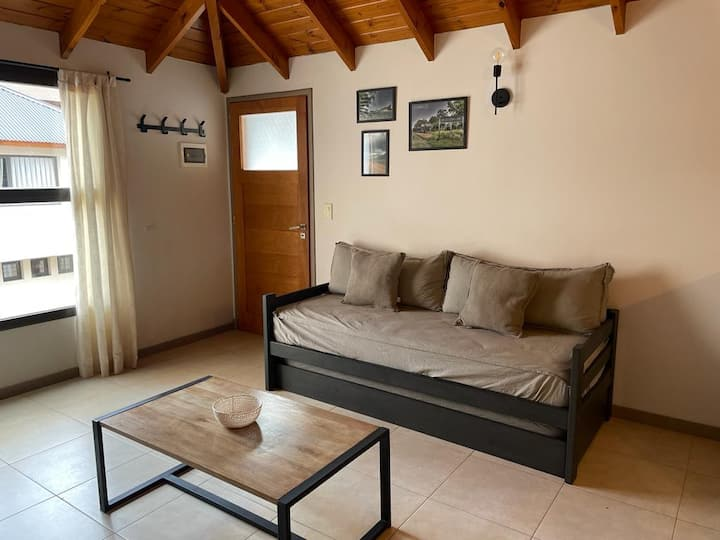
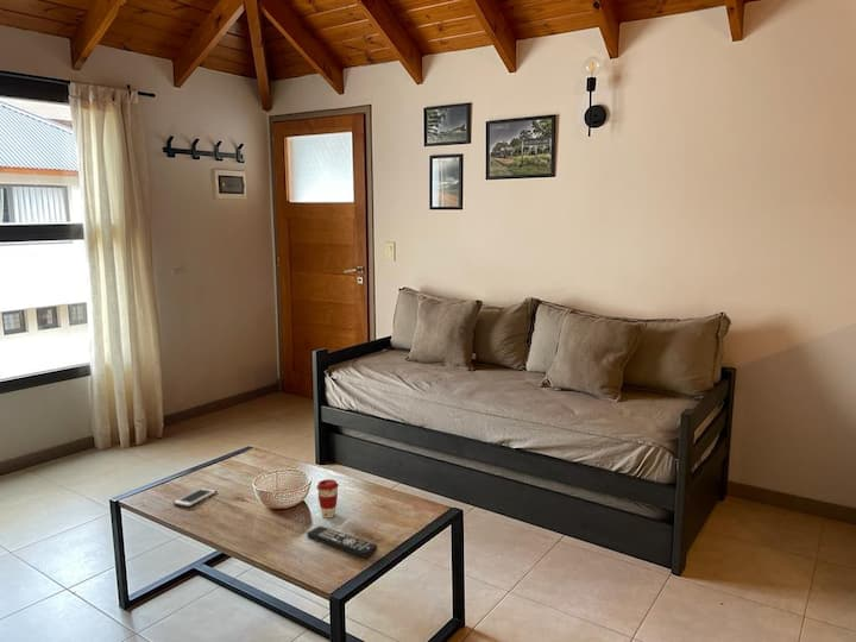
+ cell phone [172,486,218,508]
+ remote control [306,525,379,559]
+ coffee cup [315,478,340,520]
